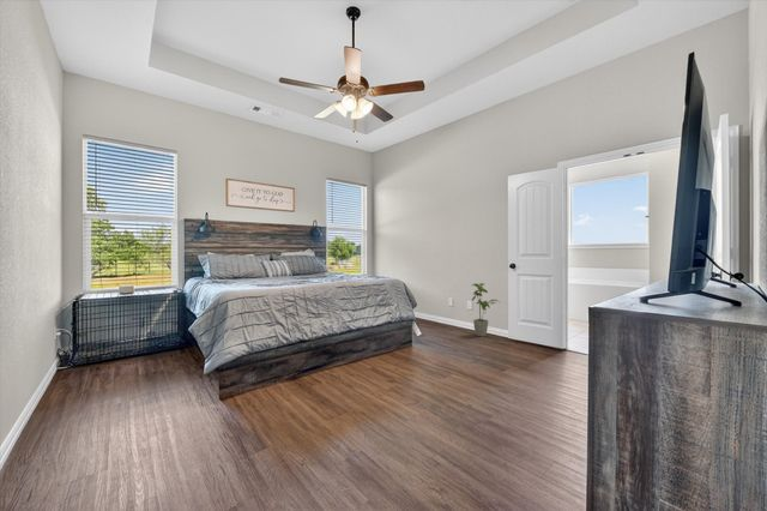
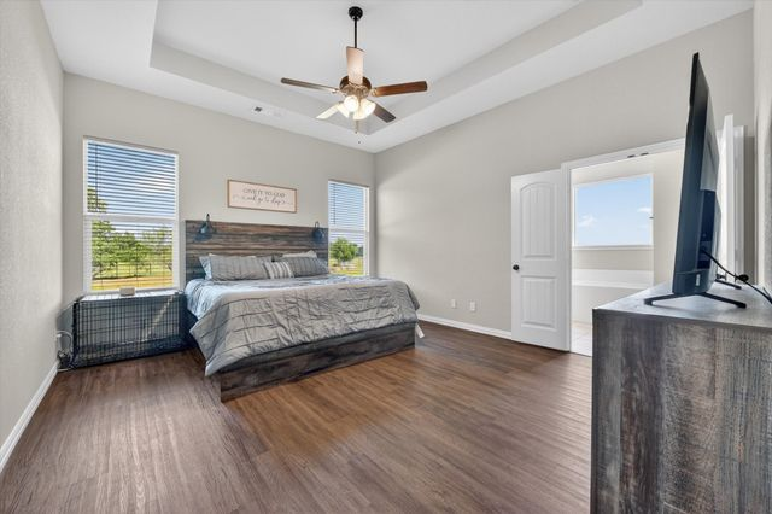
- house plant [470,282,501,337]
